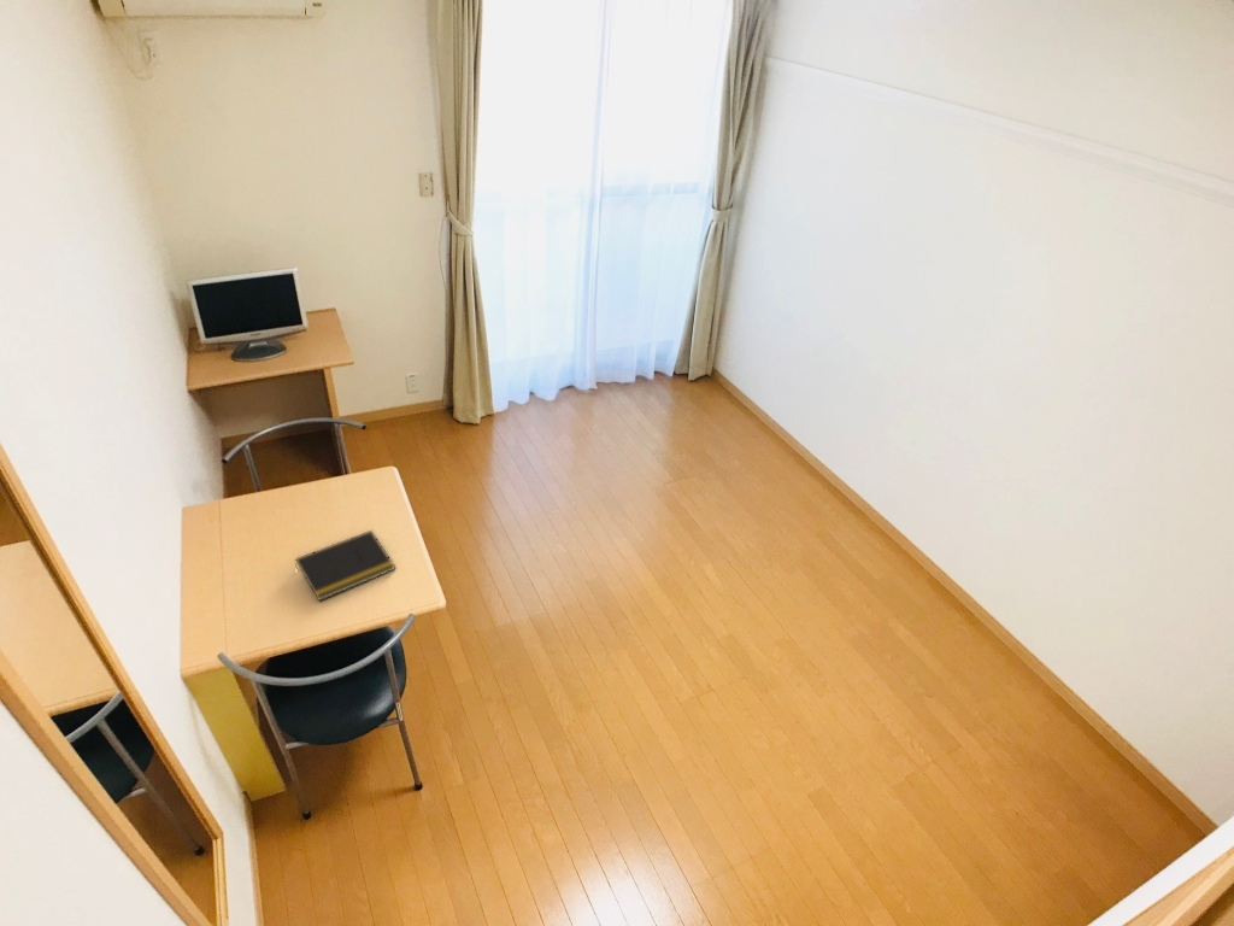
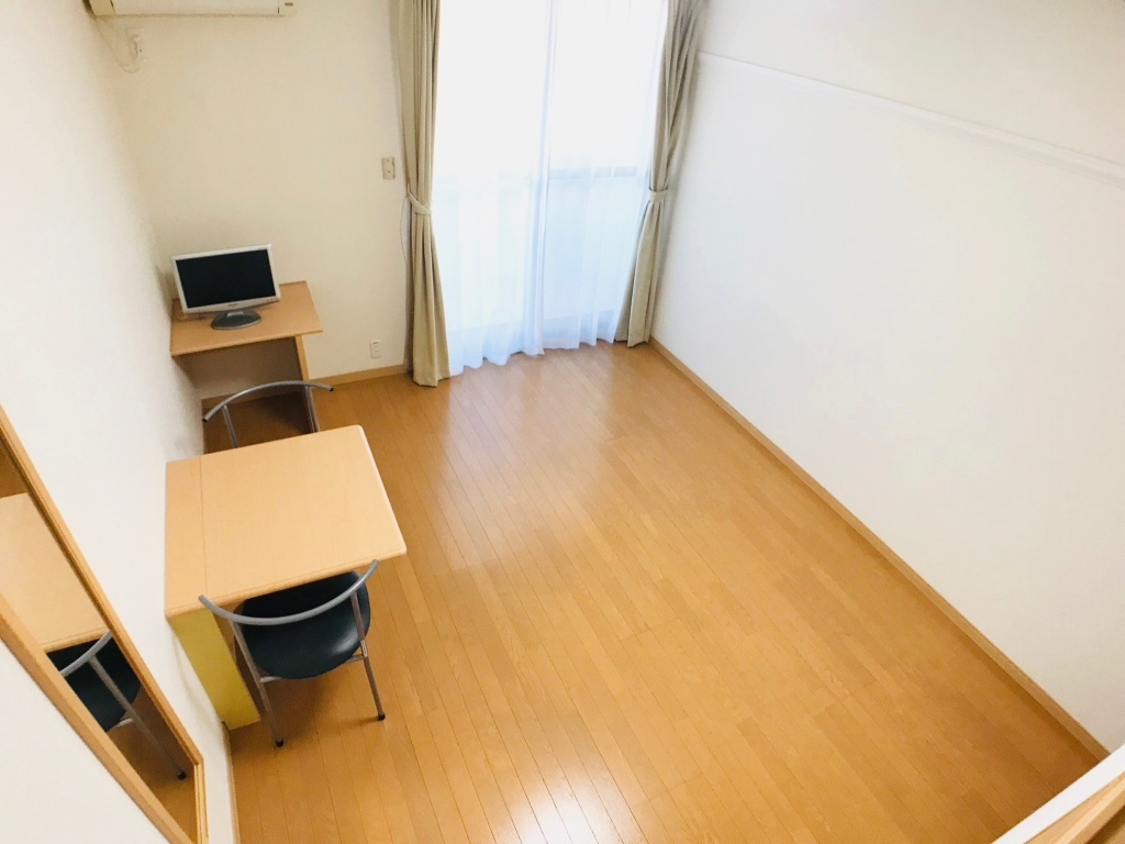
- notepad [294,529,396,603]
